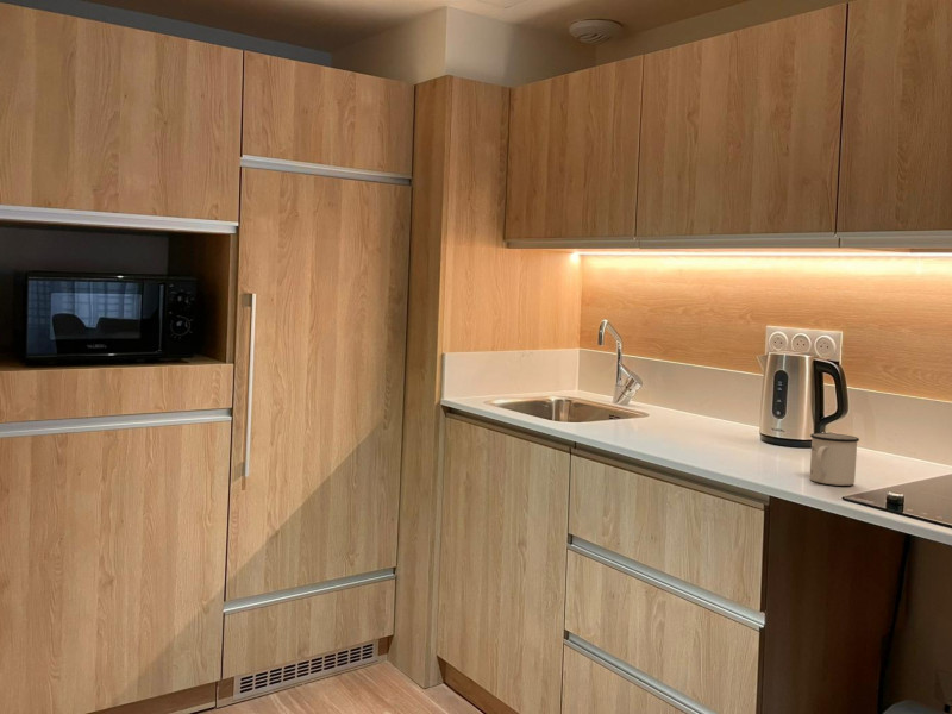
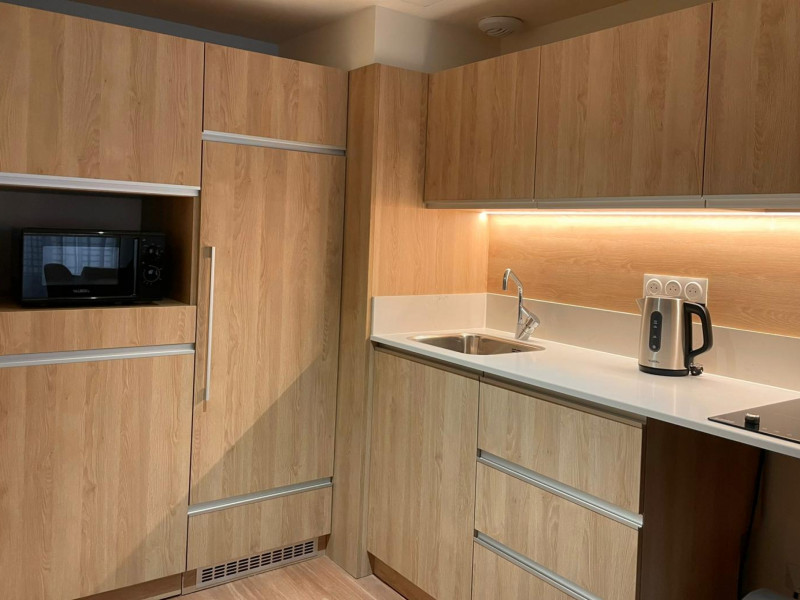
- mug [809,432,860,487]
